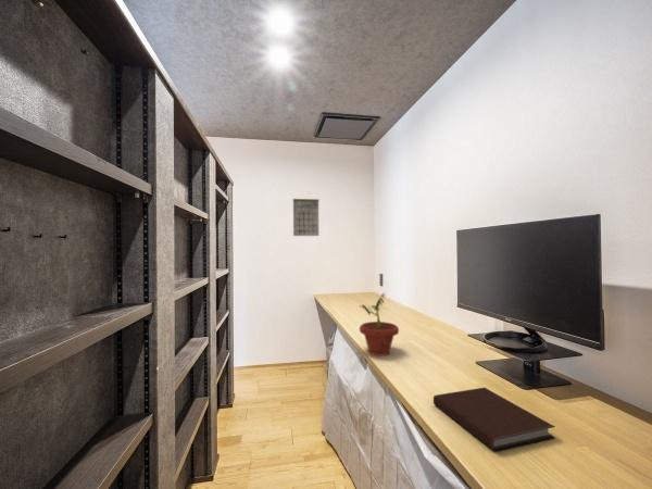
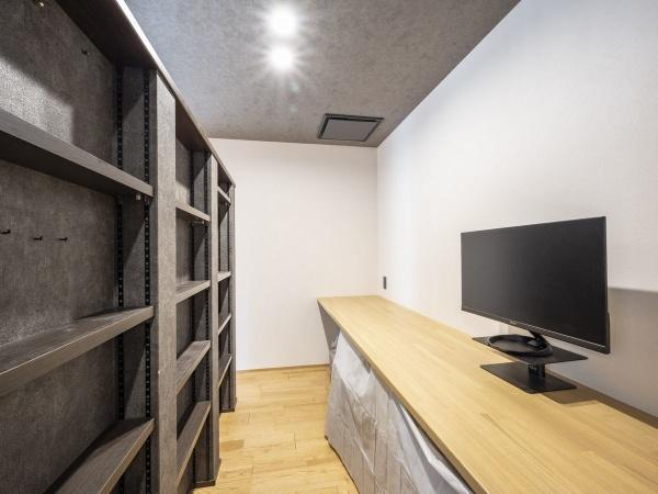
- notebook [432,387,556,452]
- calendar [292,191,321,237]
- potted plant [359,292,400,356]
